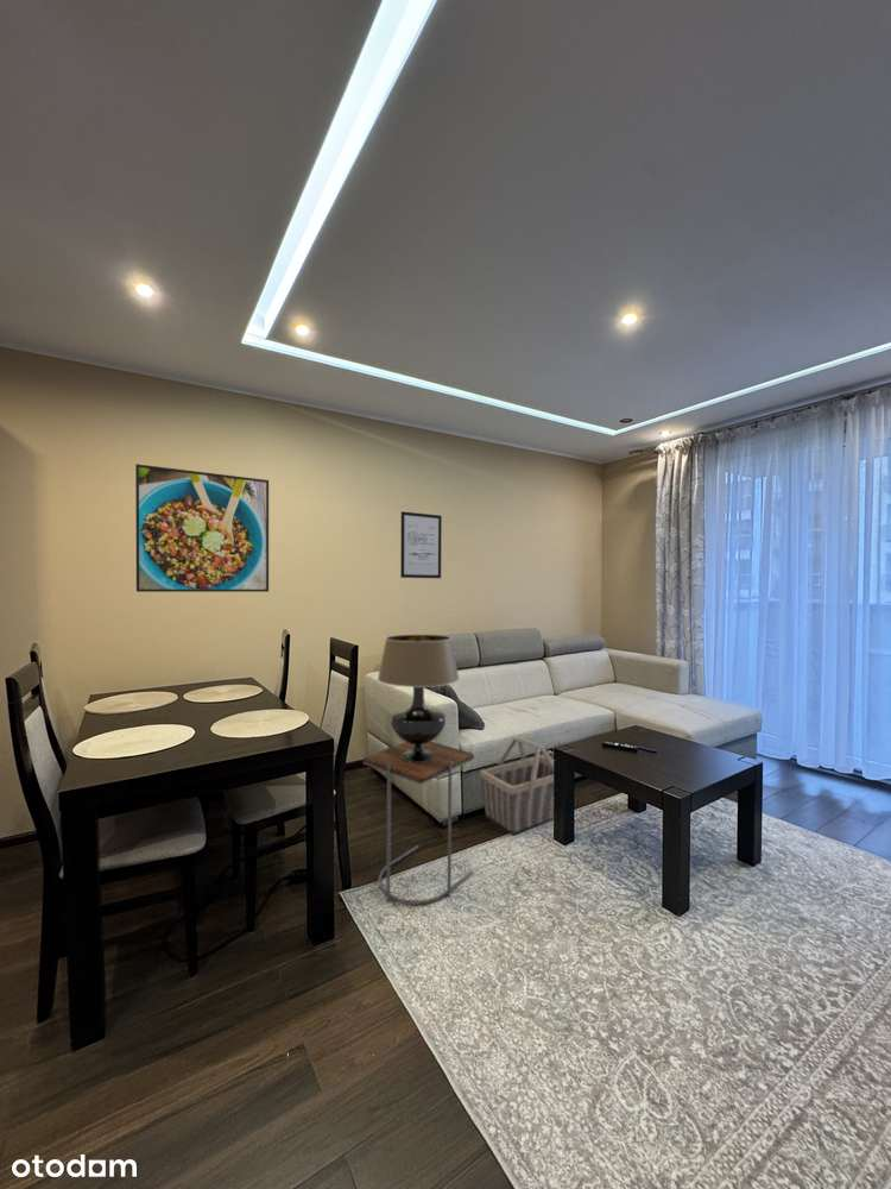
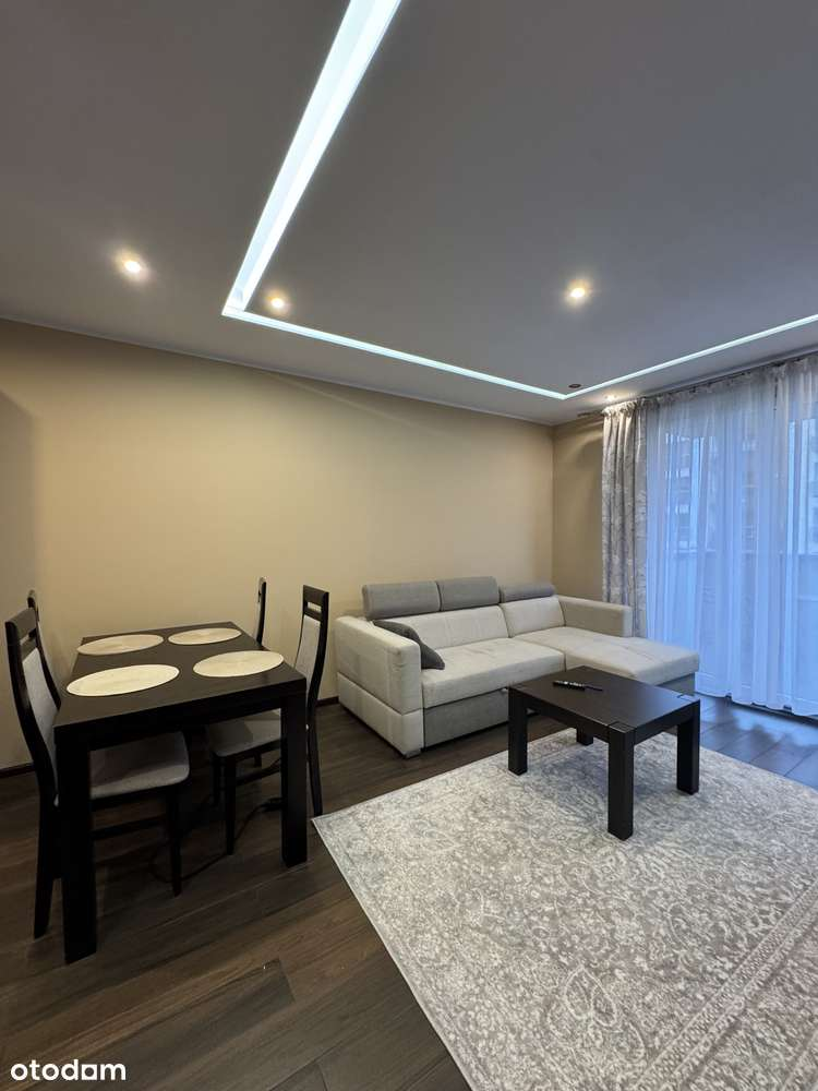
- basket [479,736,555,837]
- wall art [399,510,443,579]
- table lamp [377,634,460,762]
- side table [362,741,475,906]
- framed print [134,464,270,593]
